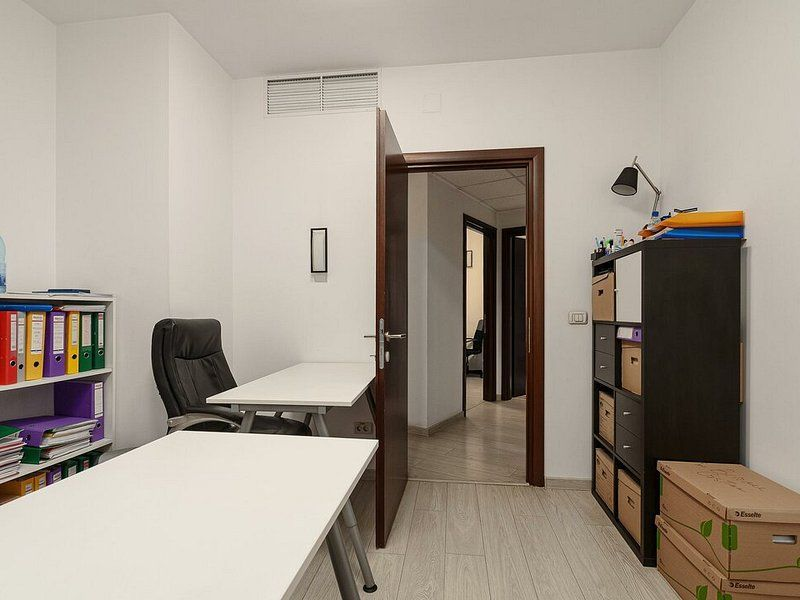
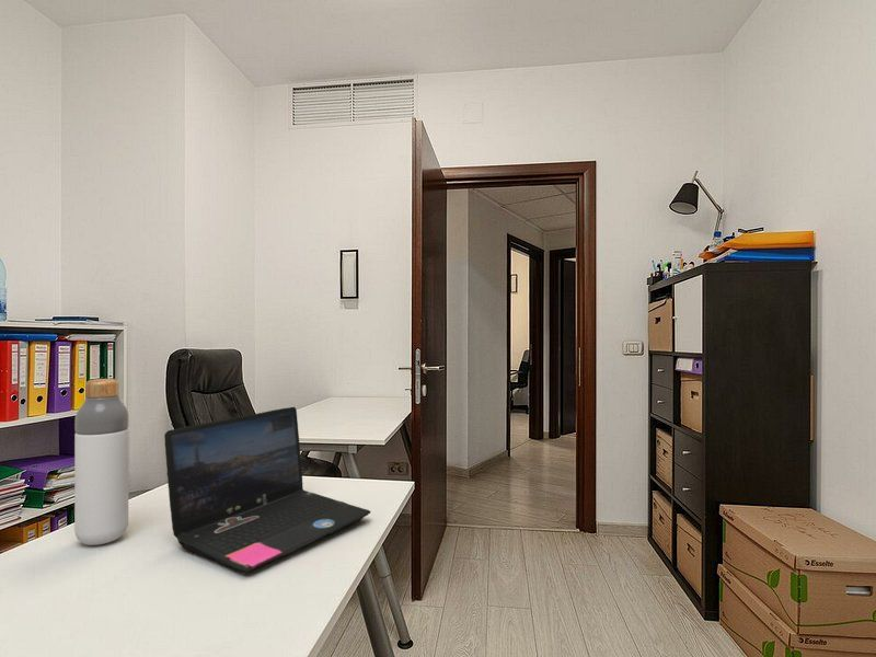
+ bottle [73,378,130,546]
+ laptop [163,406,371,573]
